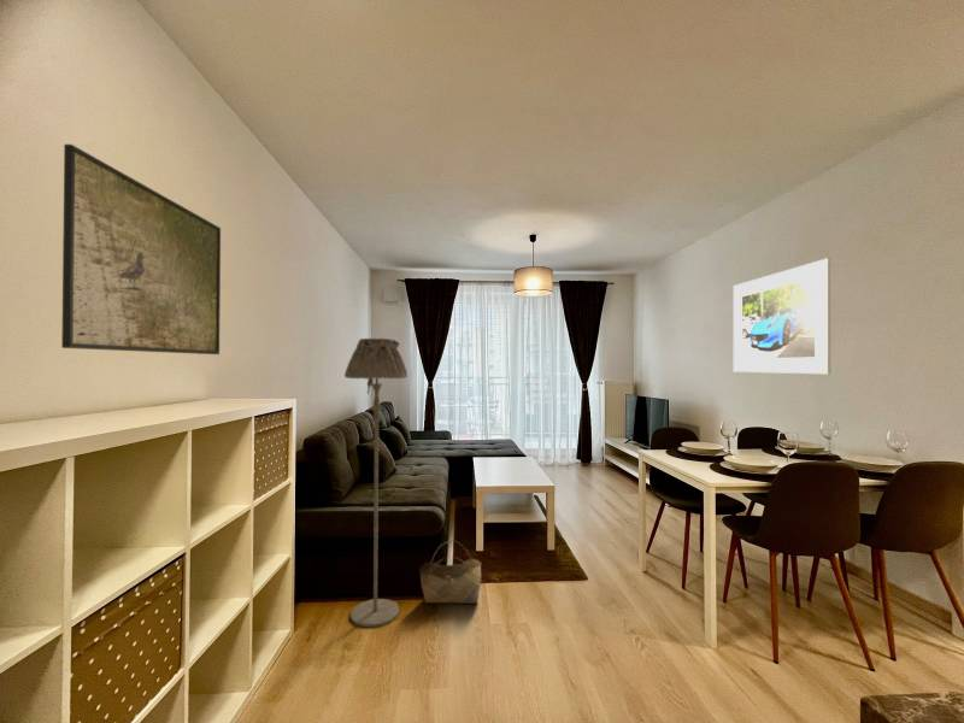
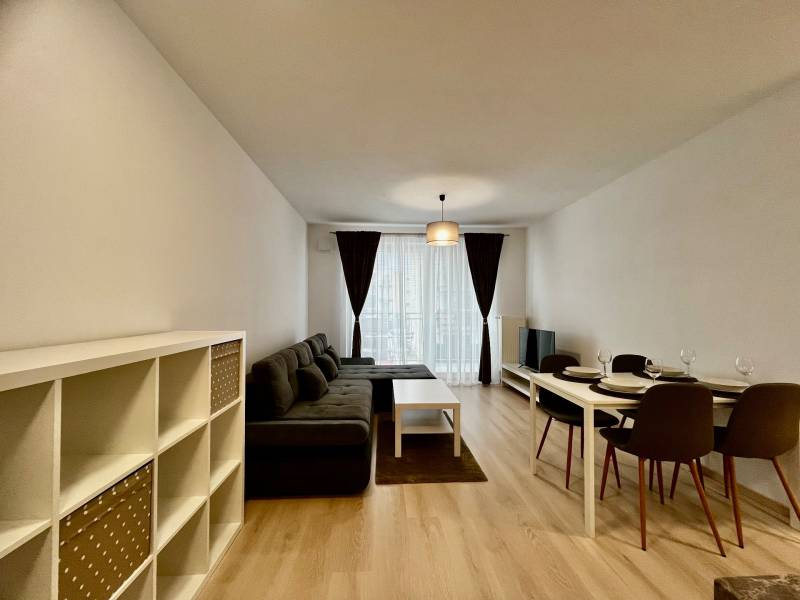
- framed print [733,257,831,375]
- floor lamp [343,337,408,628]
- basket [418,540,482,605]
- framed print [60,143,222,355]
